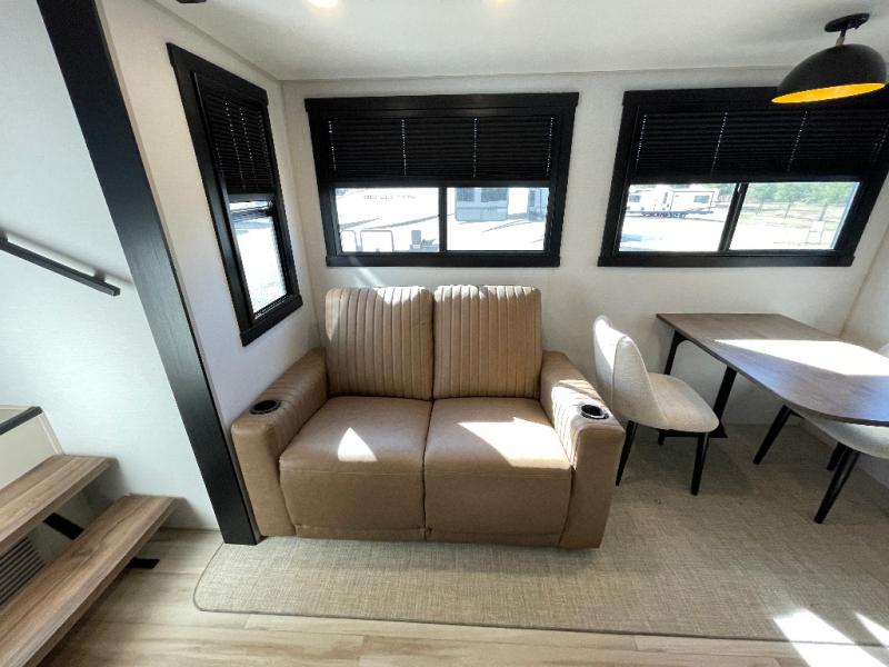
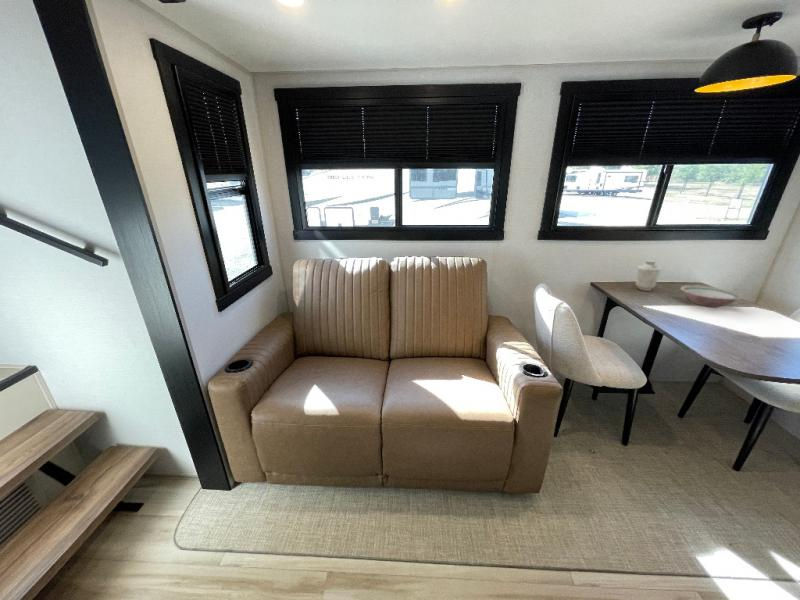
+ bowl [680,284,743,308]
+ vase [635,259,662,292]
